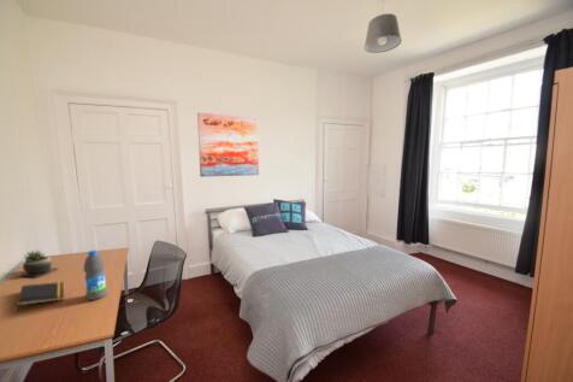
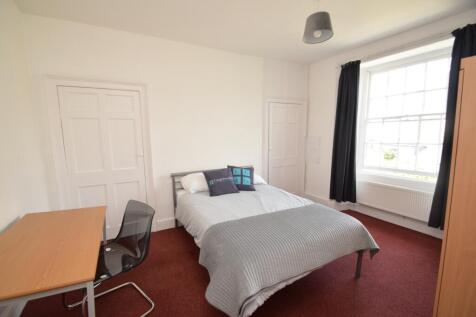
- wall art [196,112,260,178]
- water bottle [82,249,108,301]
- succulent plant [16,248,58,278]
- notepad [16,281,65,313]
